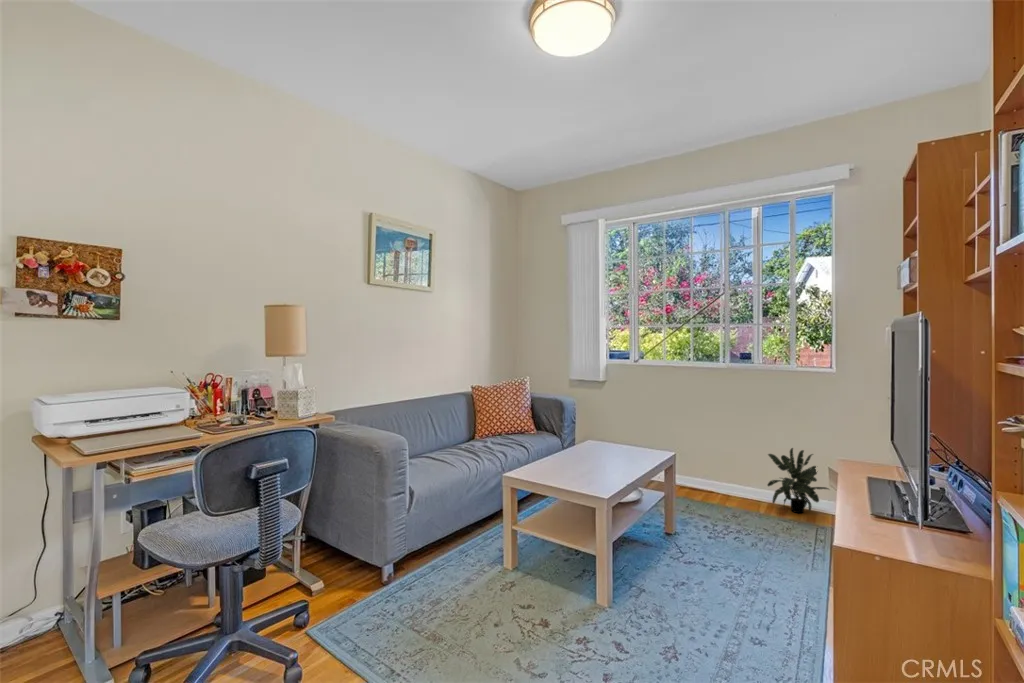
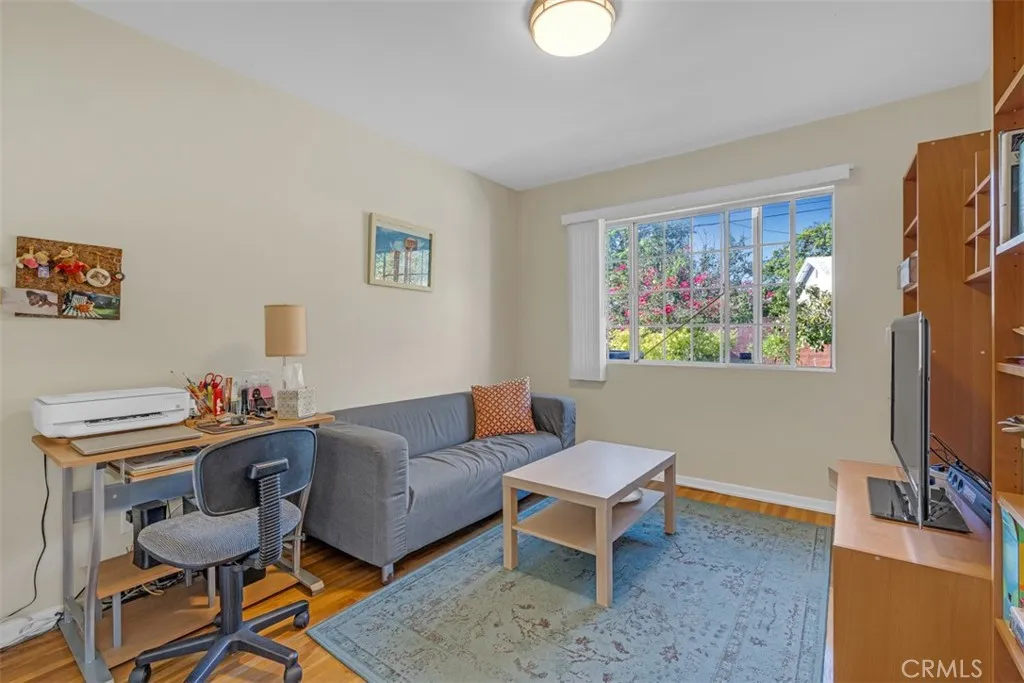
- potted plant [766,447,831,514]
